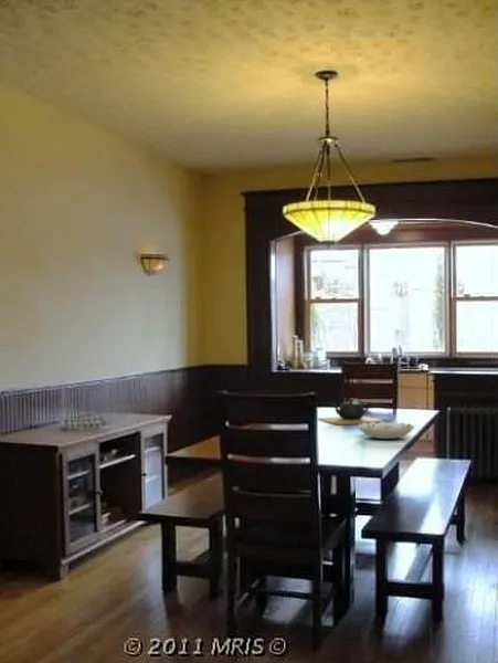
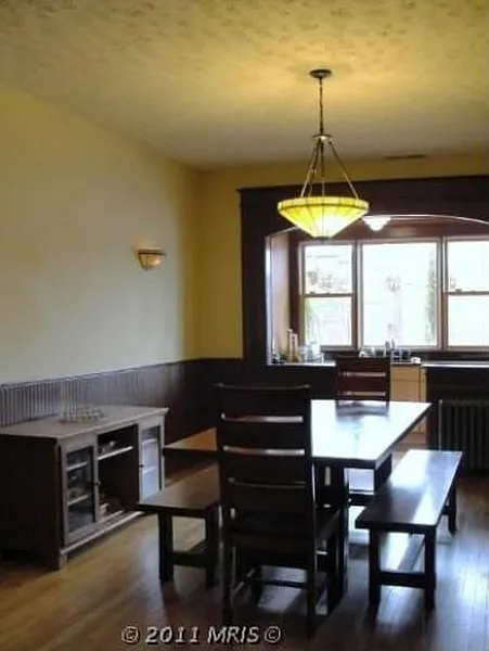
- teapot [317,398,385,427]
- decorative bowl [357,421,415,440]
